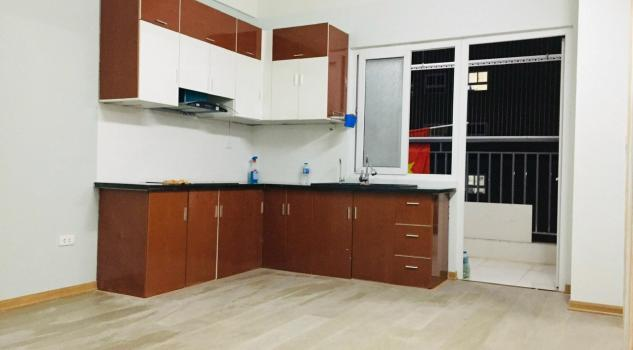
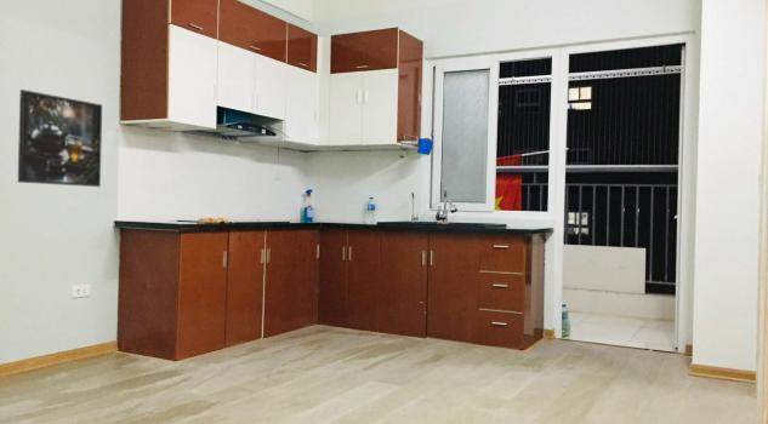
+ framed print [17,88,103,188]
